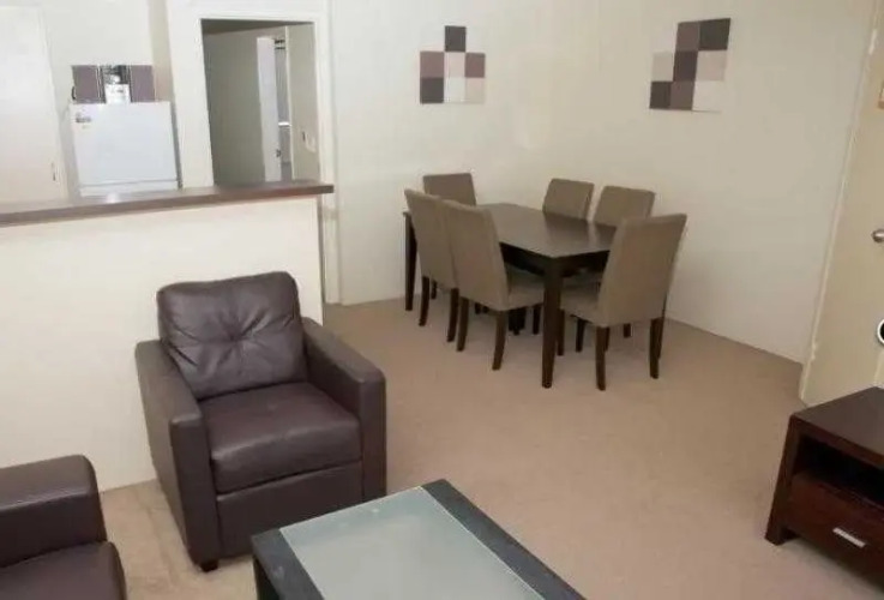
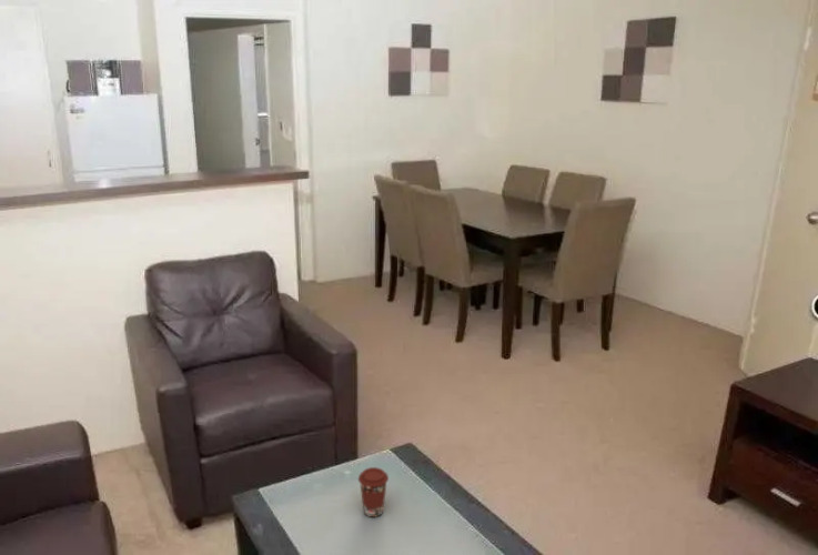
+ coffee cup [357,466,390,518]
